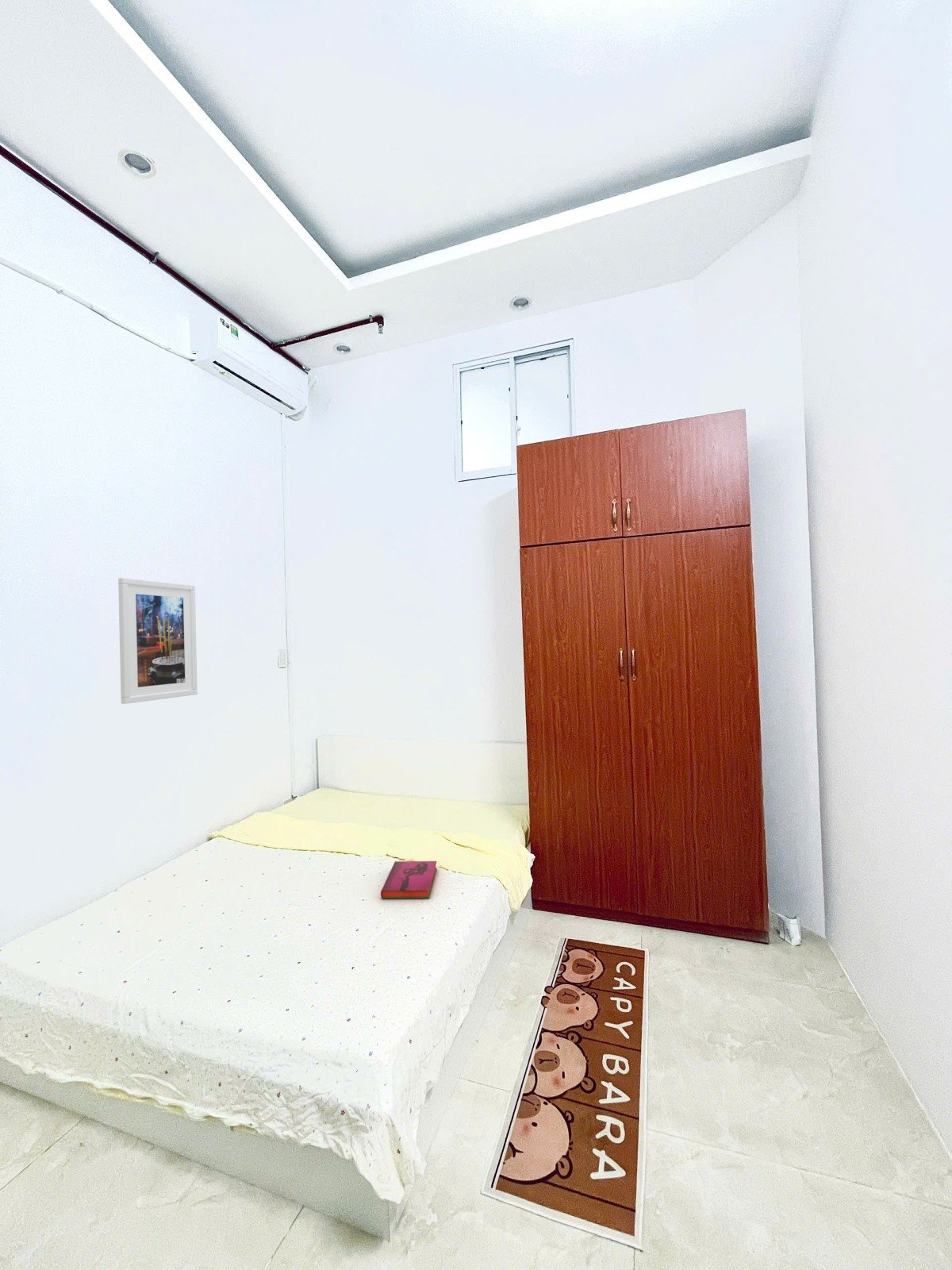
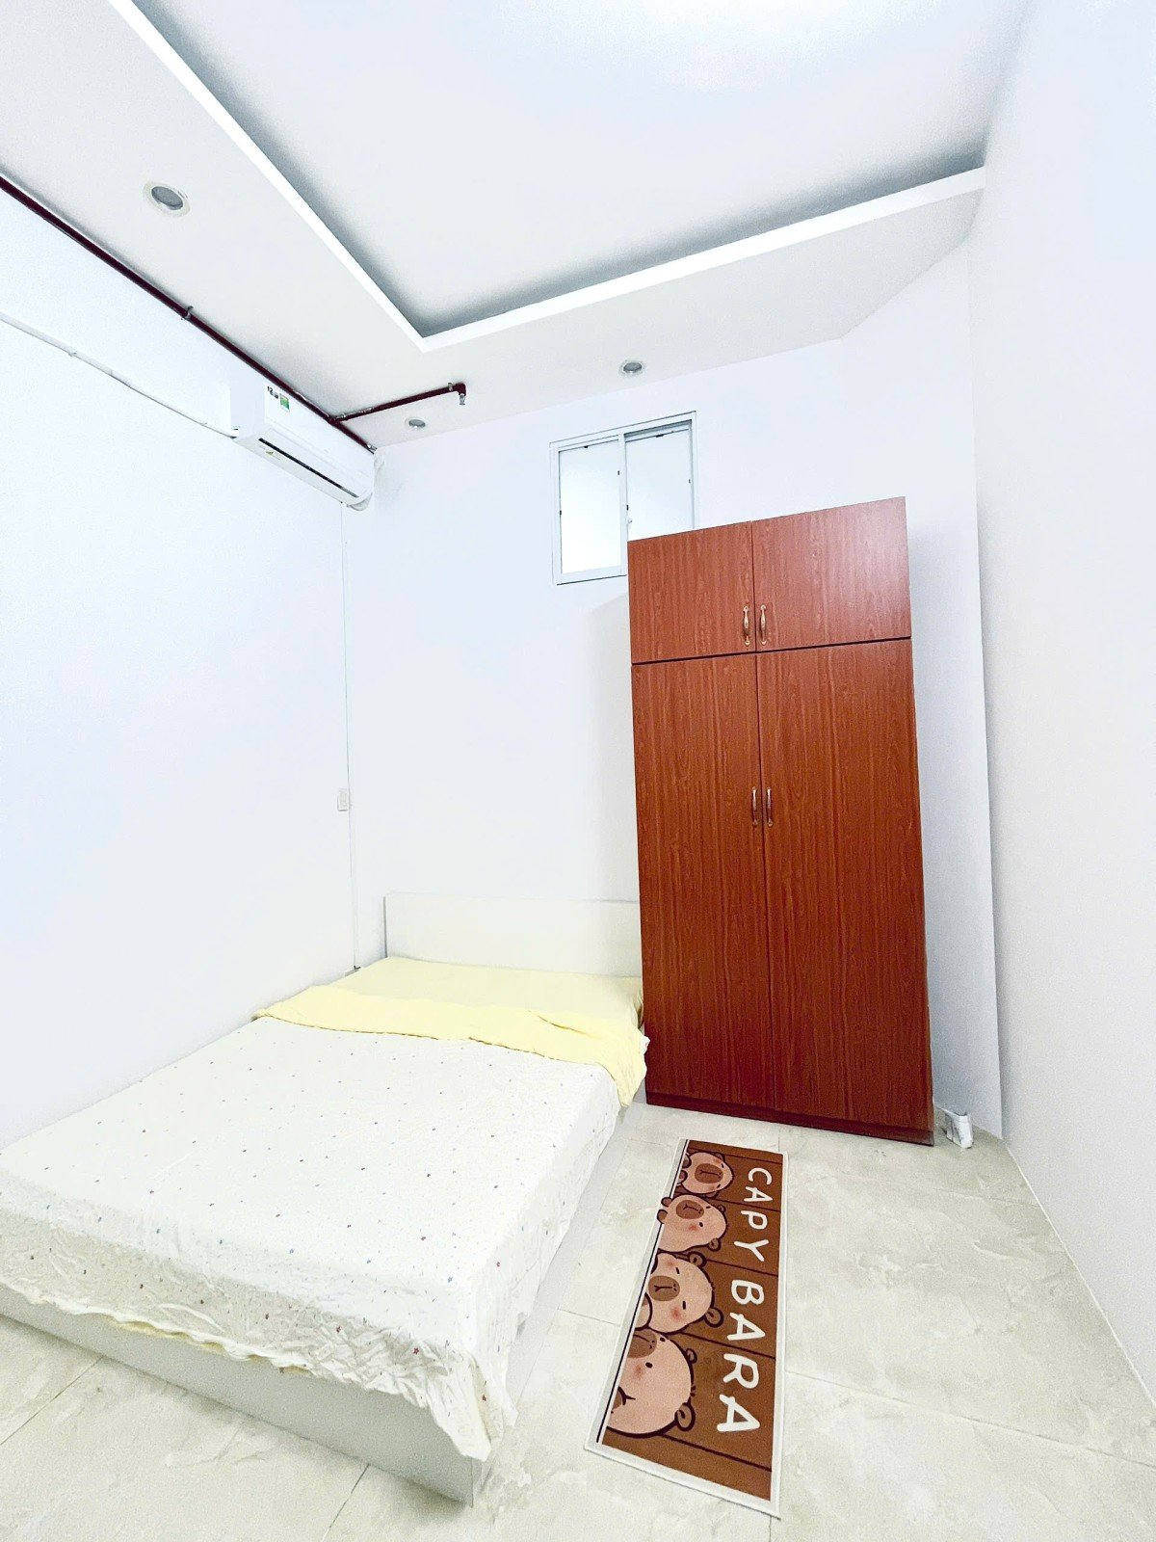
- hardback book [380,860,438,899]
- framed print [117,577,198,705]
